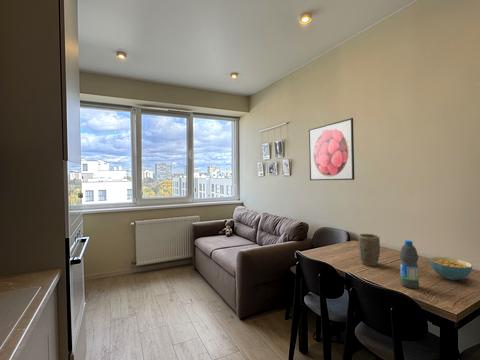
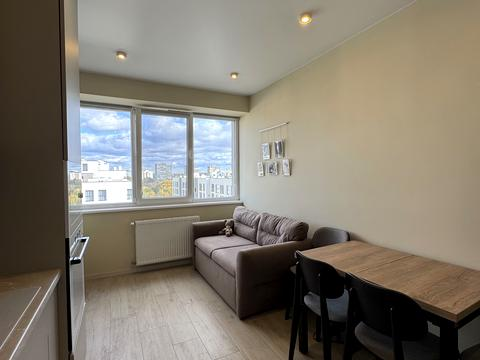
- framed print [308,117,355,181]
- plant pot [358,233,381,267]
- cereal bowl [429,256,473,281]
- water bottle [399,239,420,289]
